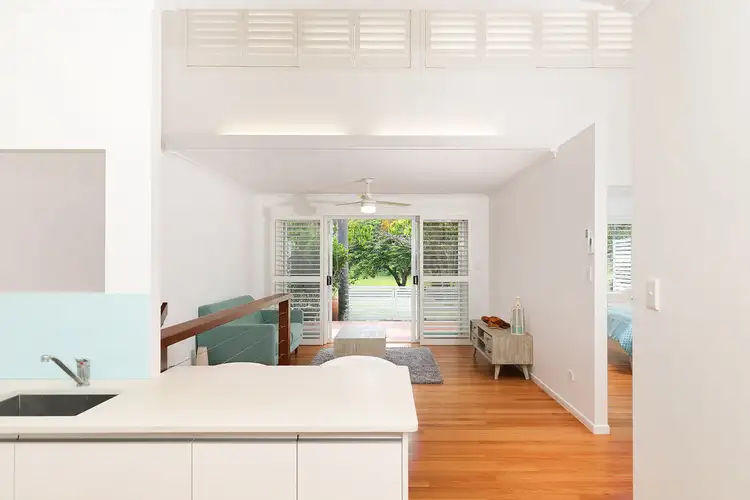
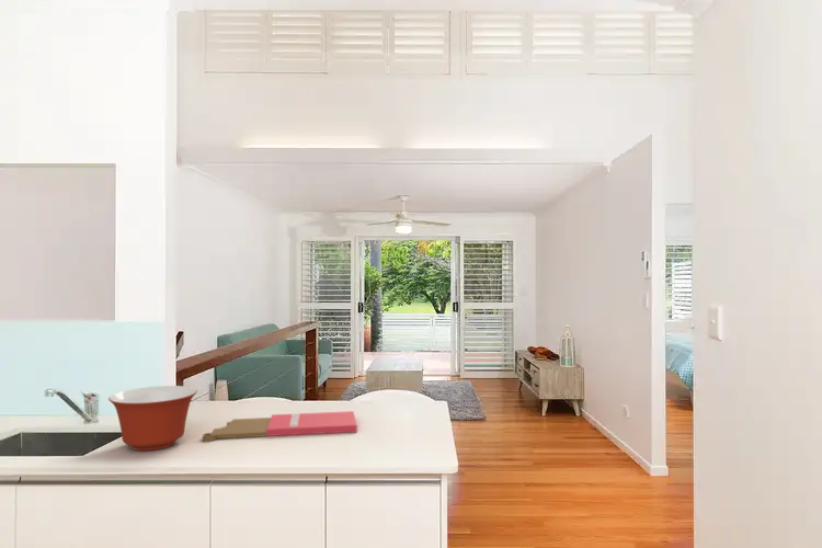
+ cutting board [202,410,358,442]
+ mixing bowl [107,385,198,452]
